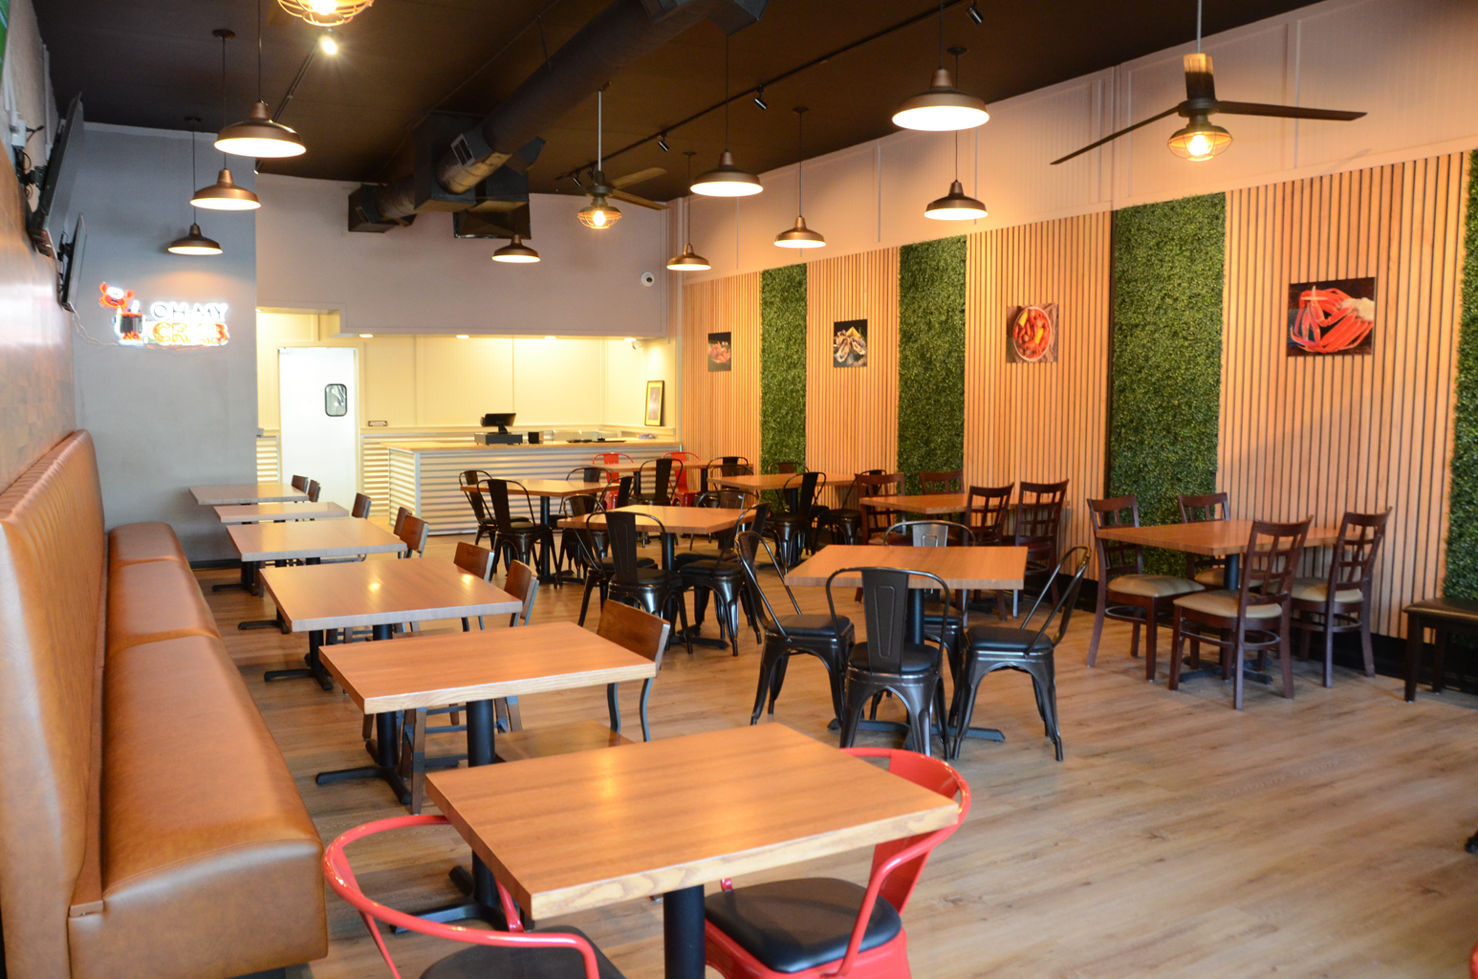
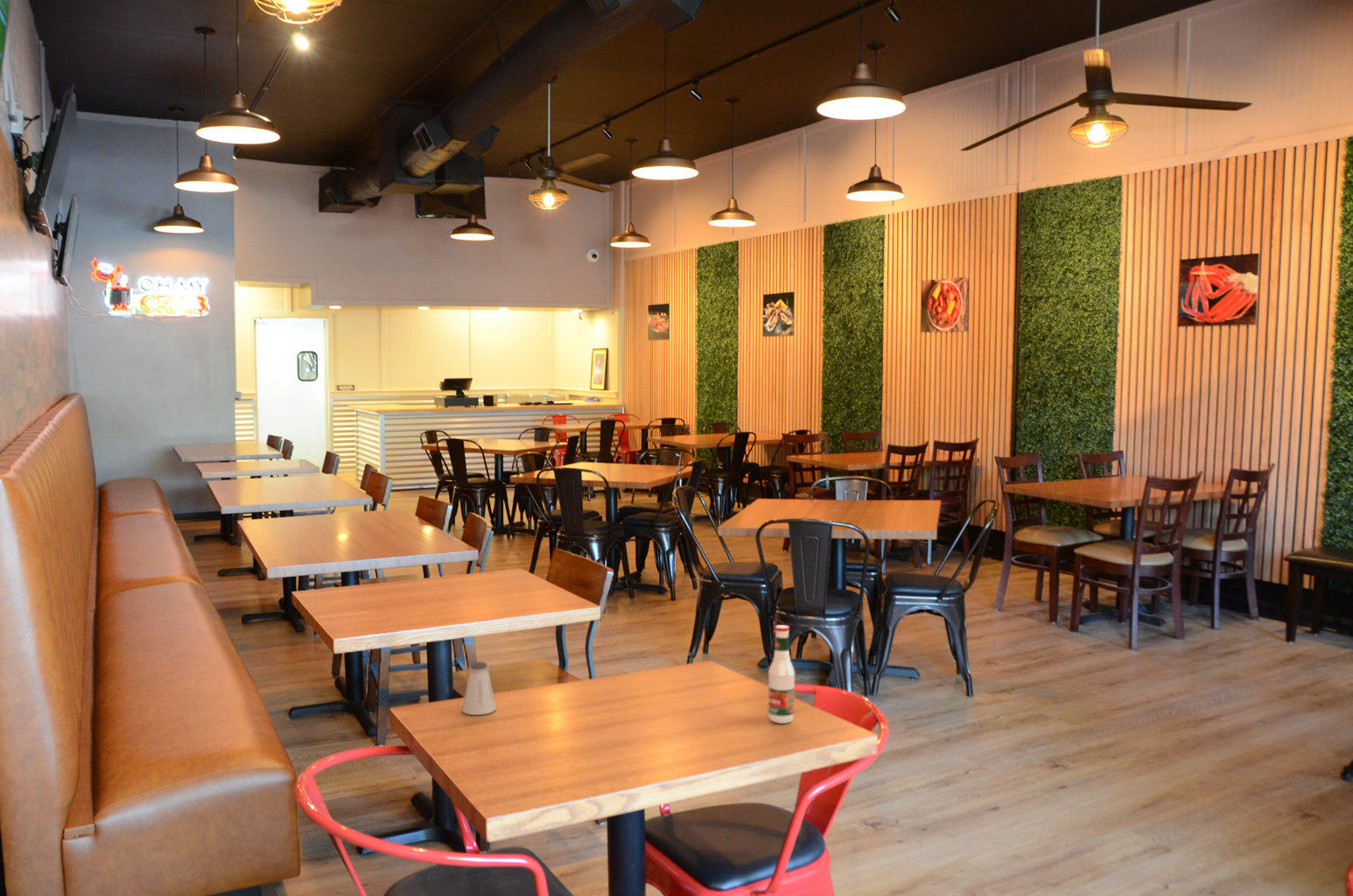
+ saltshaker [461,661,497,716]
+ tabasco sauce [768,624,796,725]
